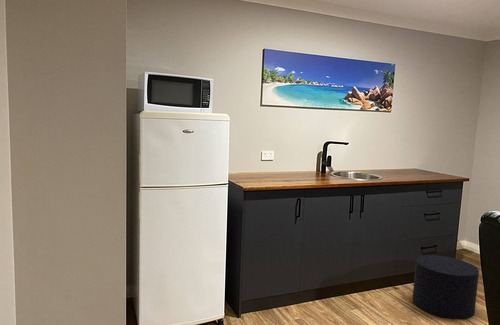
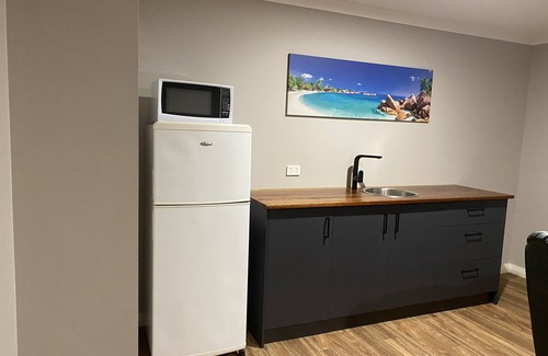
- stool [412,254,480,320]
